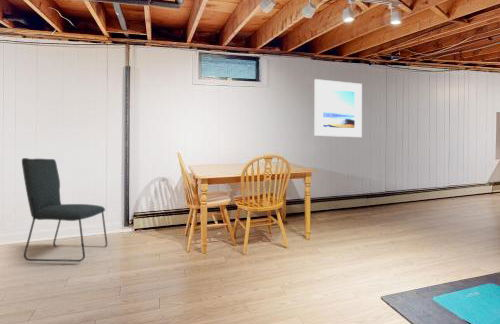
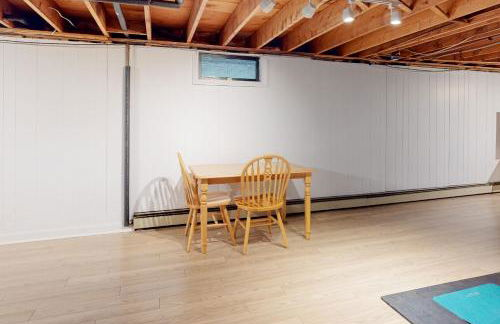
- chair [21,157,108,263]
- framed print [314,78,363,138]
